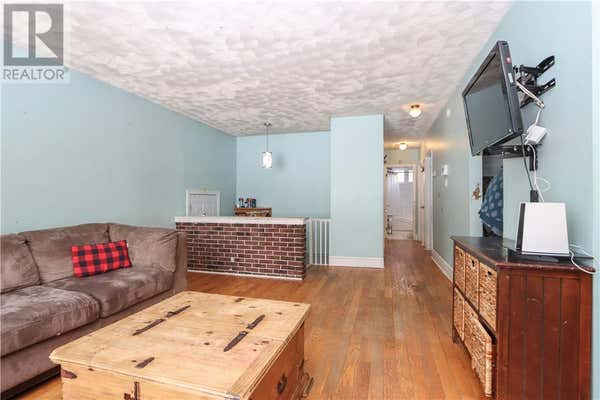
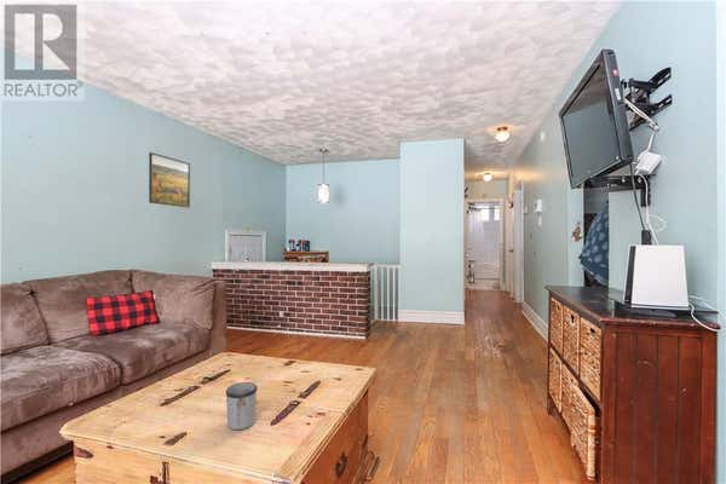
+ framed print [148,151,191,209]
+ mug [225,381,258,431]
